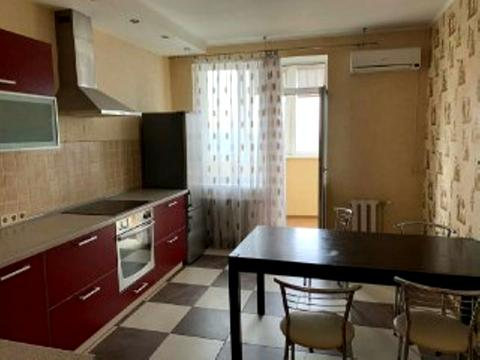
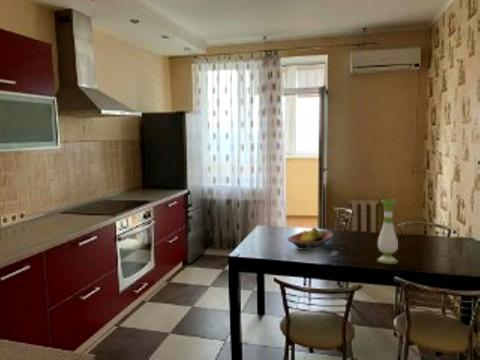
+ fruit bowl [286,226,334,251]
+ vase [376,198,399,265]
